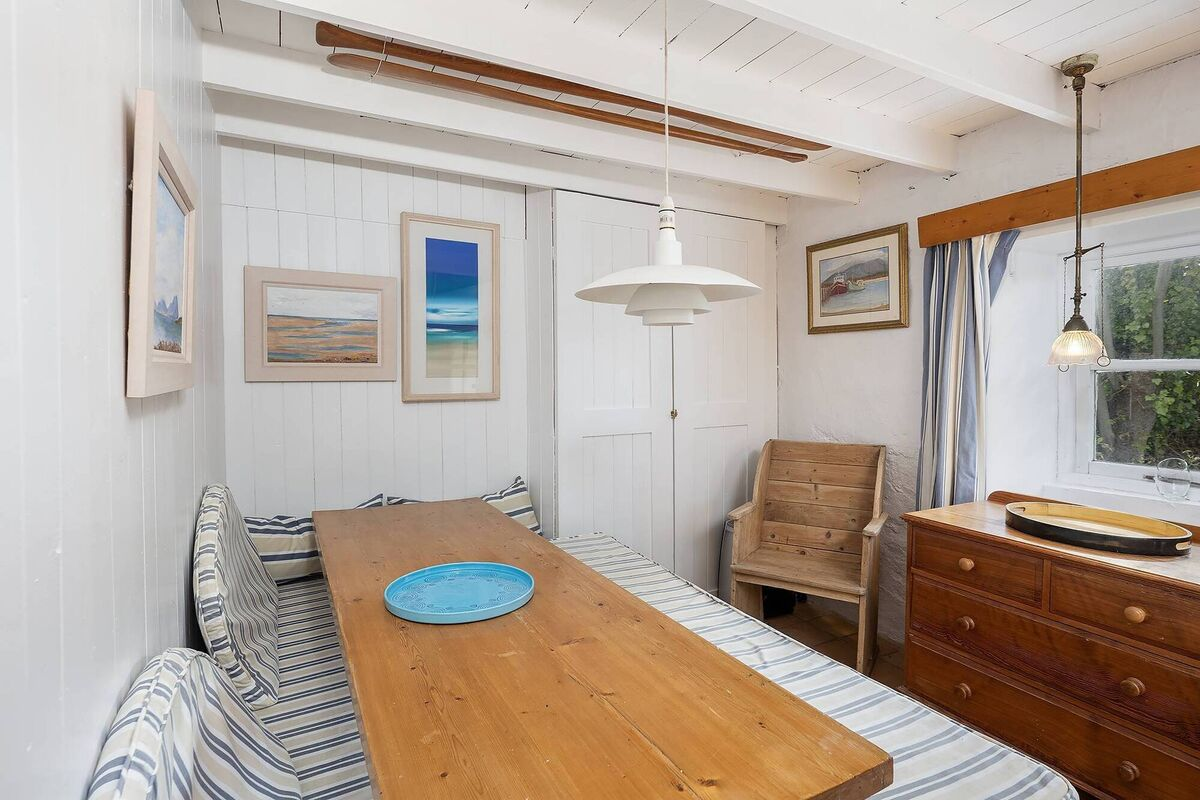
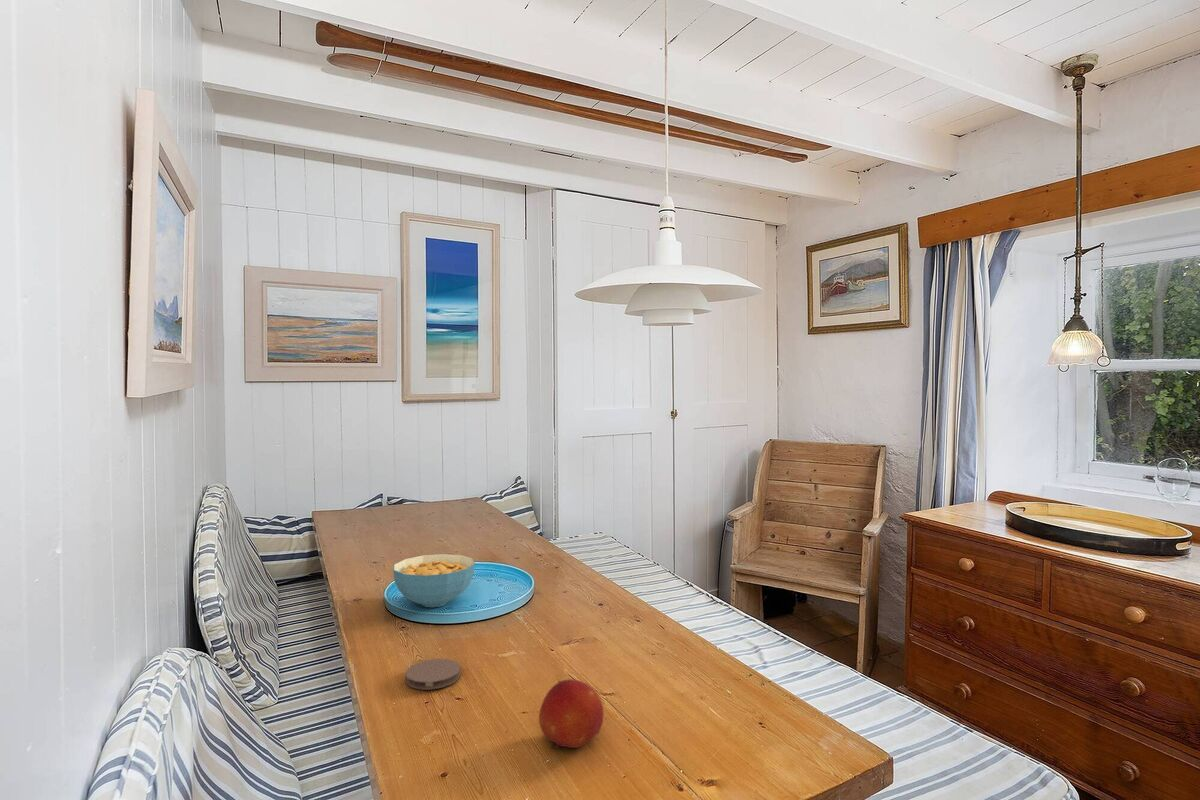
+ coaster [405,658,462,691]
+ cereal bowl [392,553,476,608]
+ fruit [538,678,605,749]
